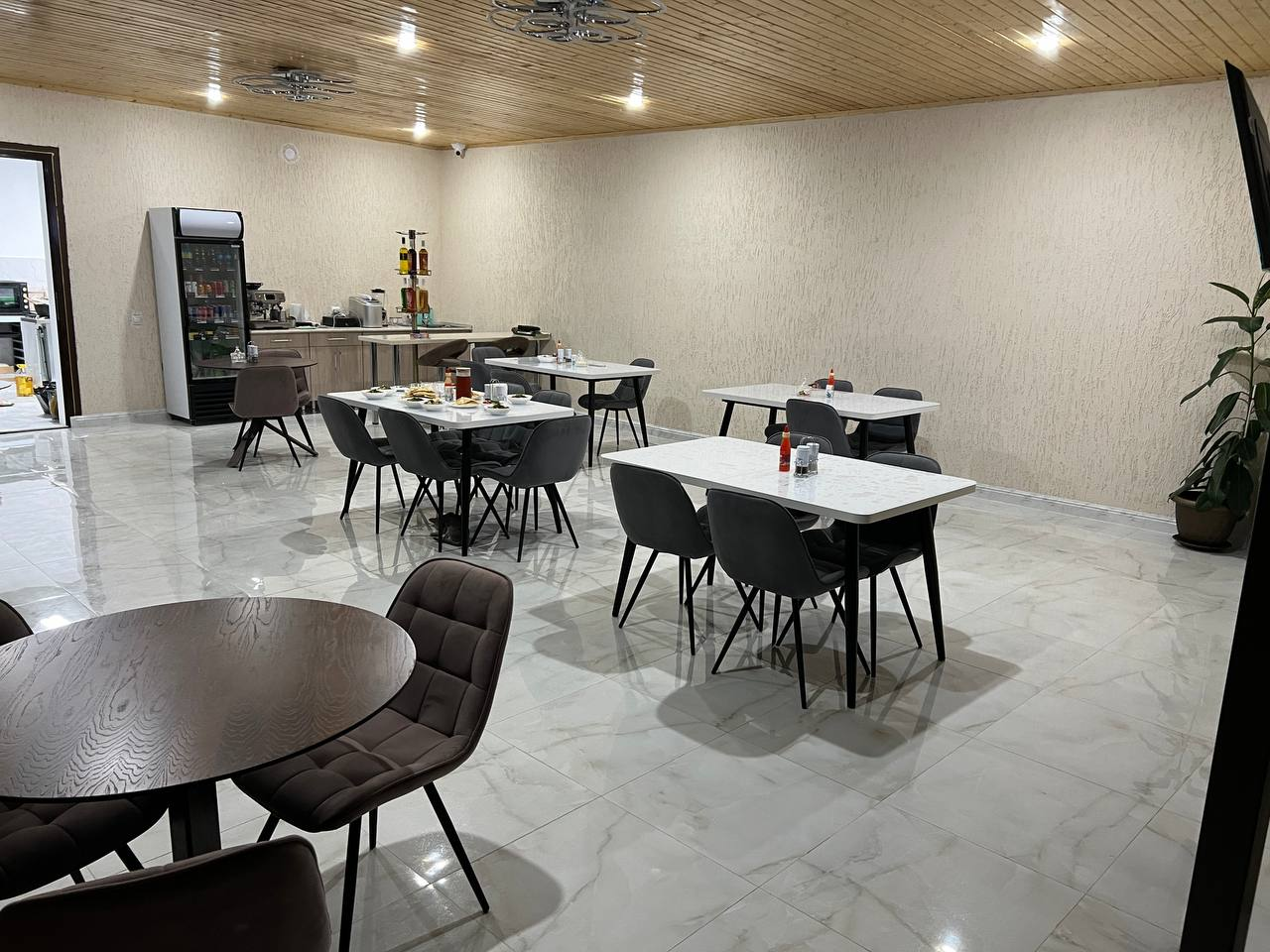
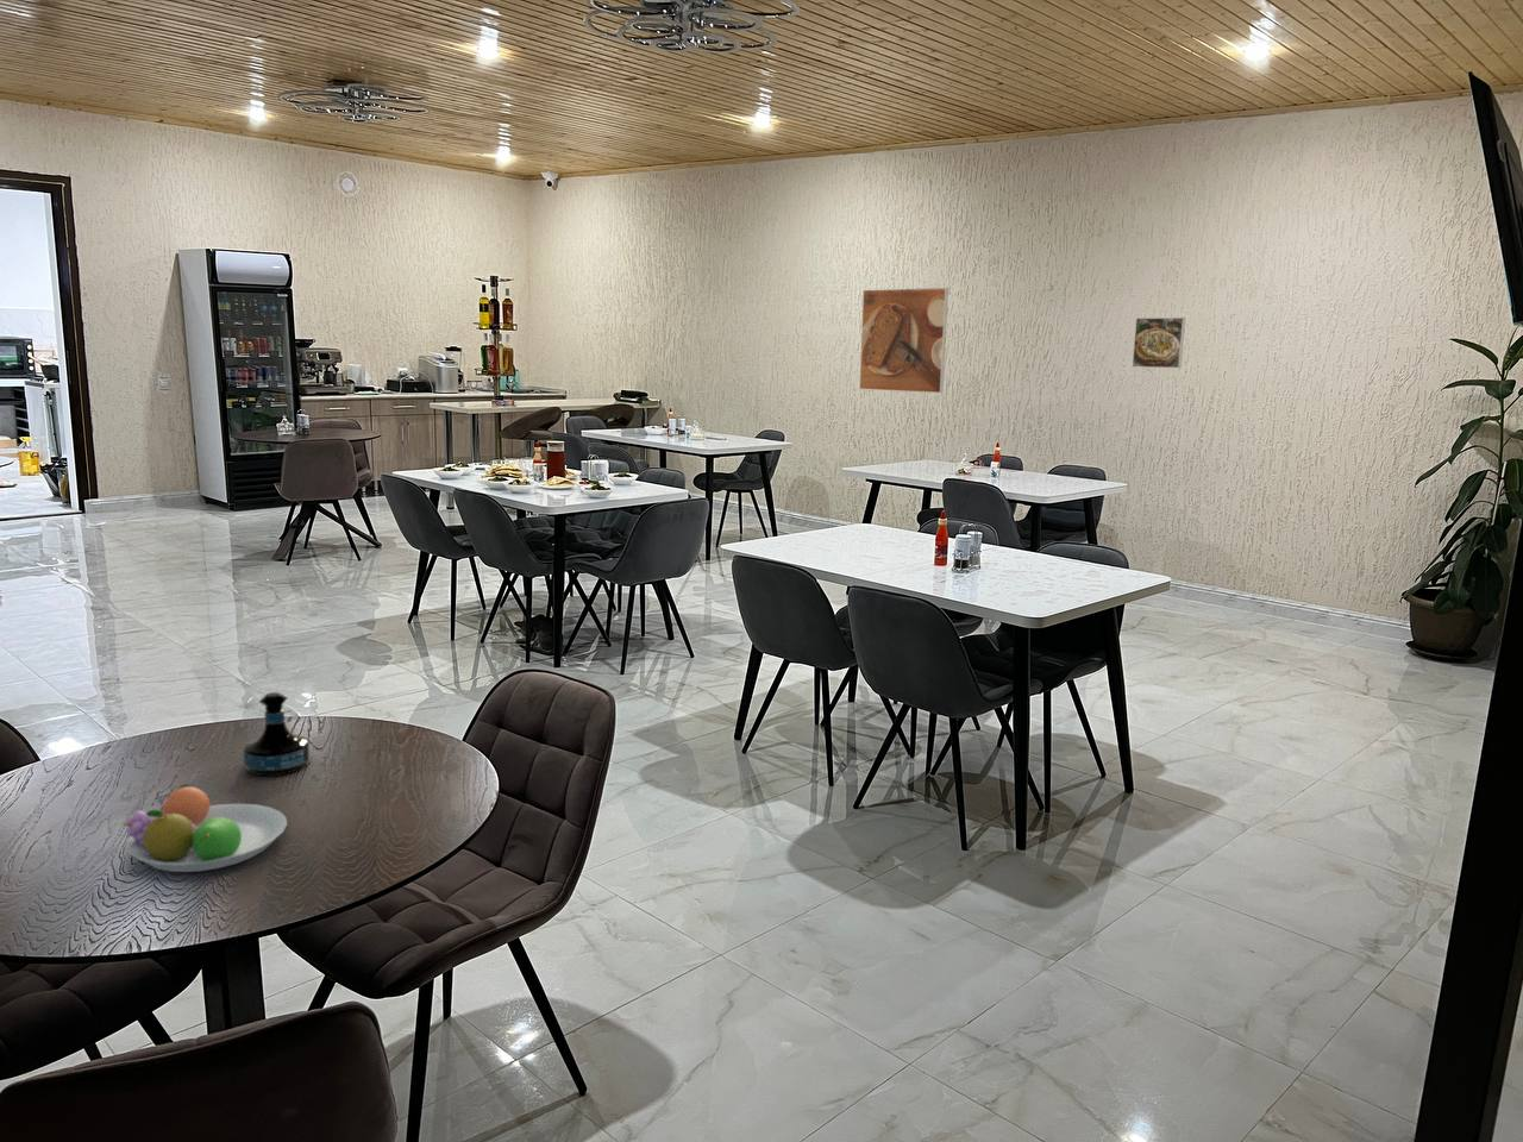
+ fruit bowl [122,783,288,873]
+ tequila bottle [242,691,311,777]
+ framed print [1131,317,1186,368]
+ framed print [857,287,950,393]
